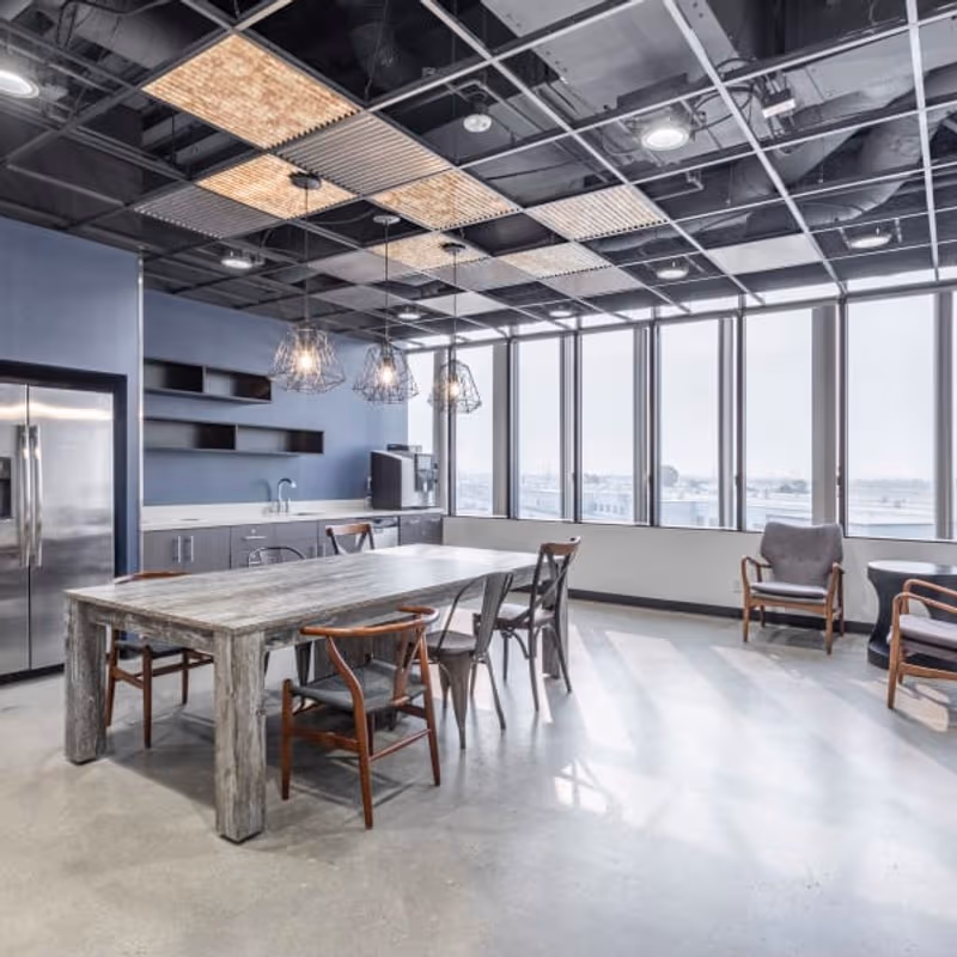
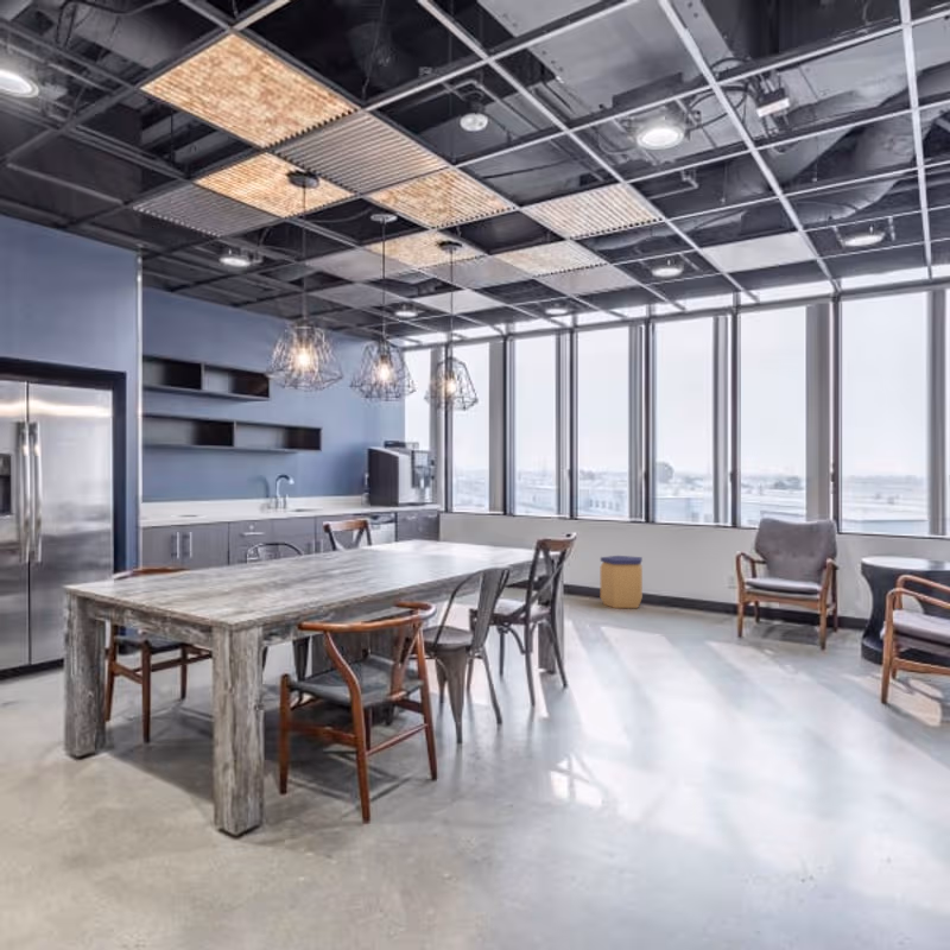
+ trash can [600,555,644,609]
